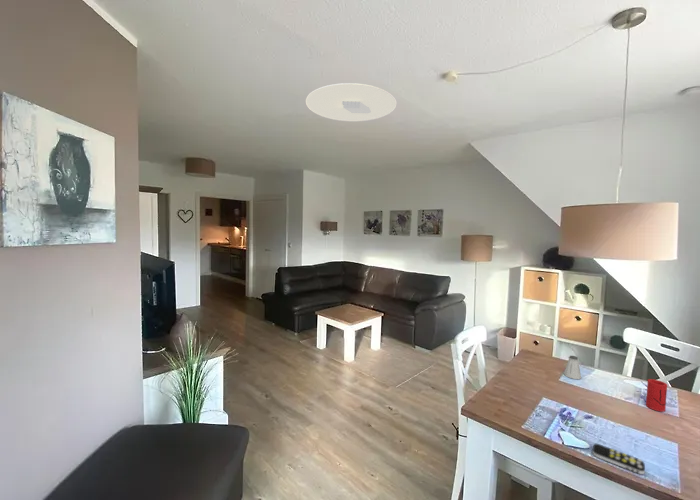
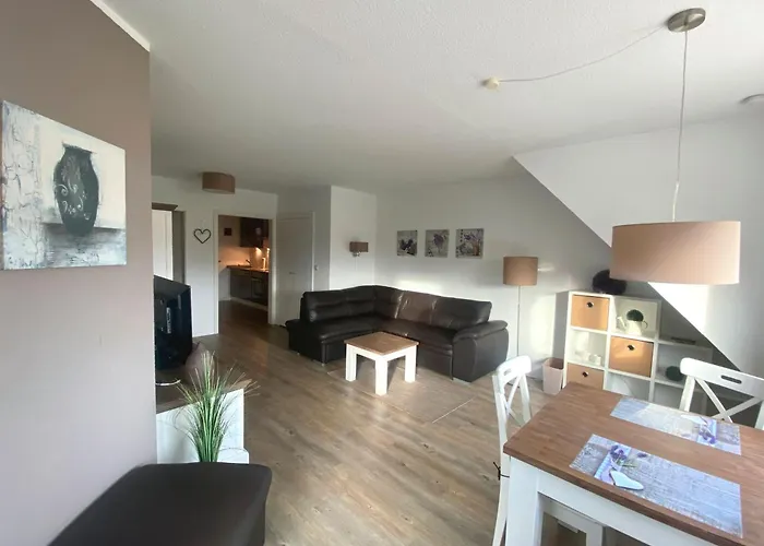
- remote control [591,443,646,475]
- ceiling light [305,82,398,122]
- cup [645,378,668,413]
- saltshaker [563,355,582,380]
